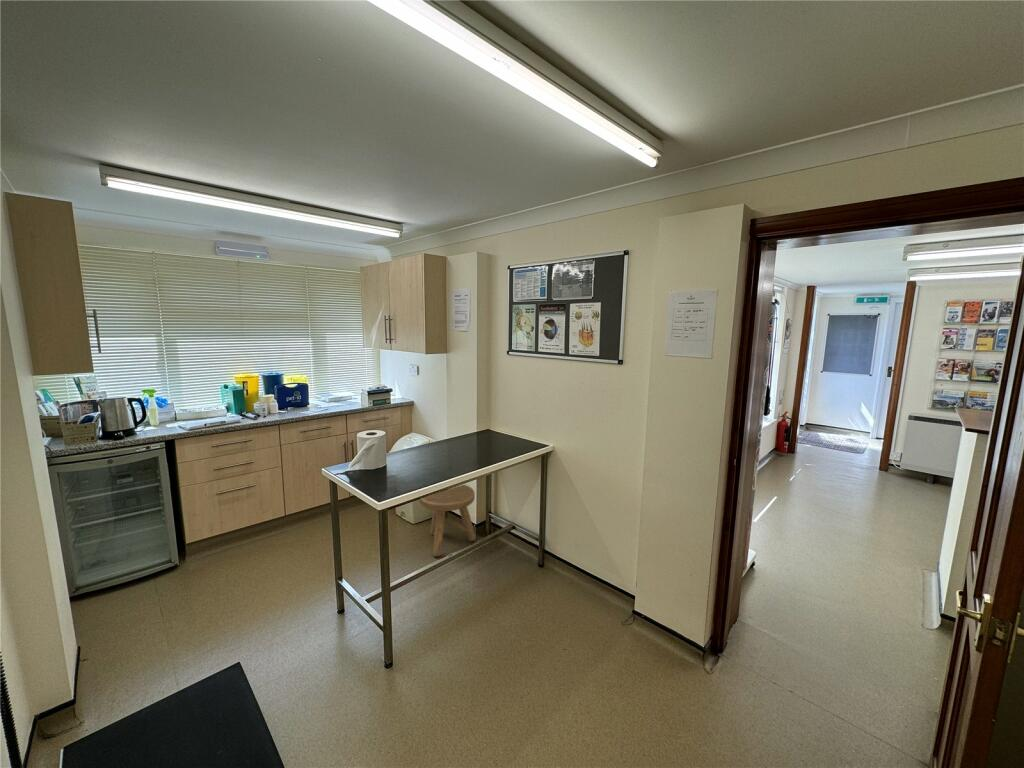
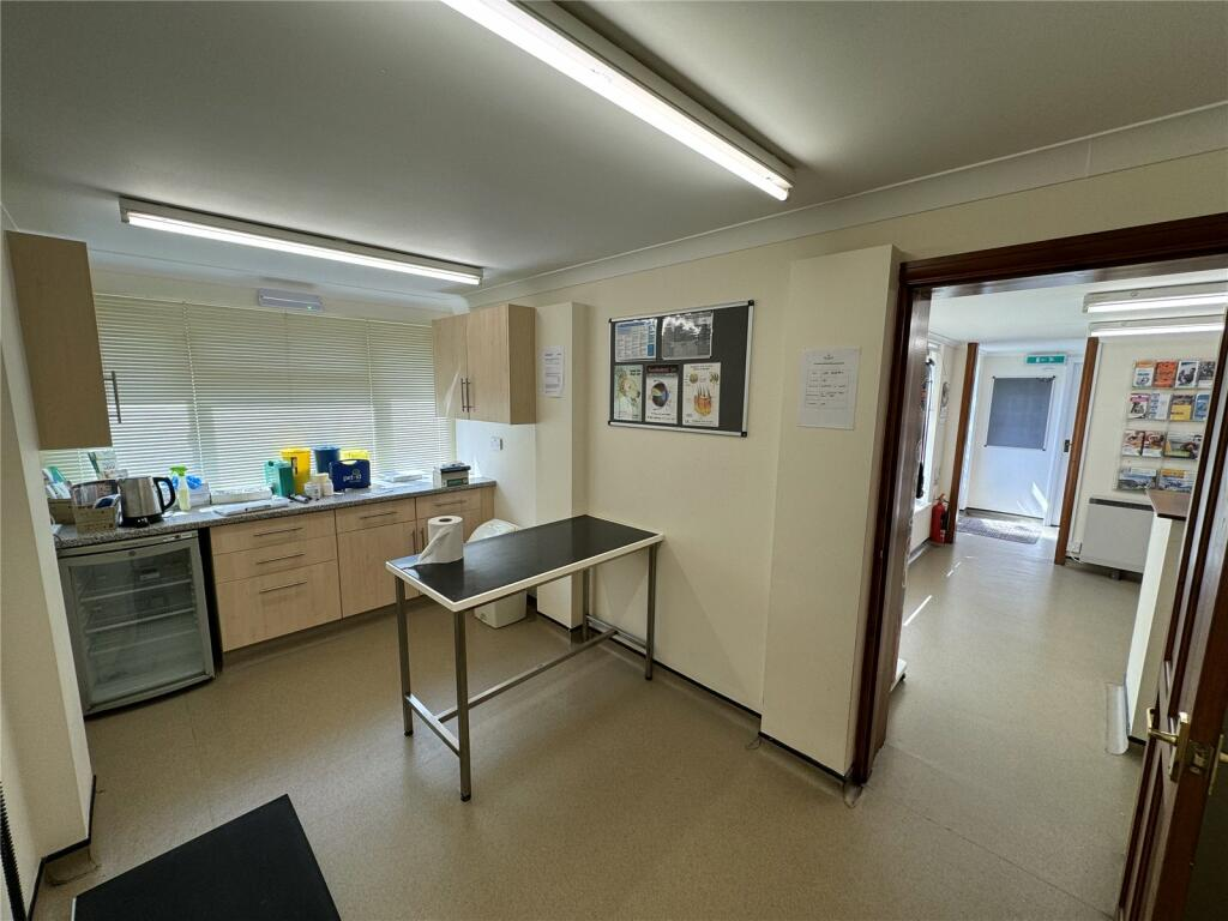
- stool [418,484,476,557]
